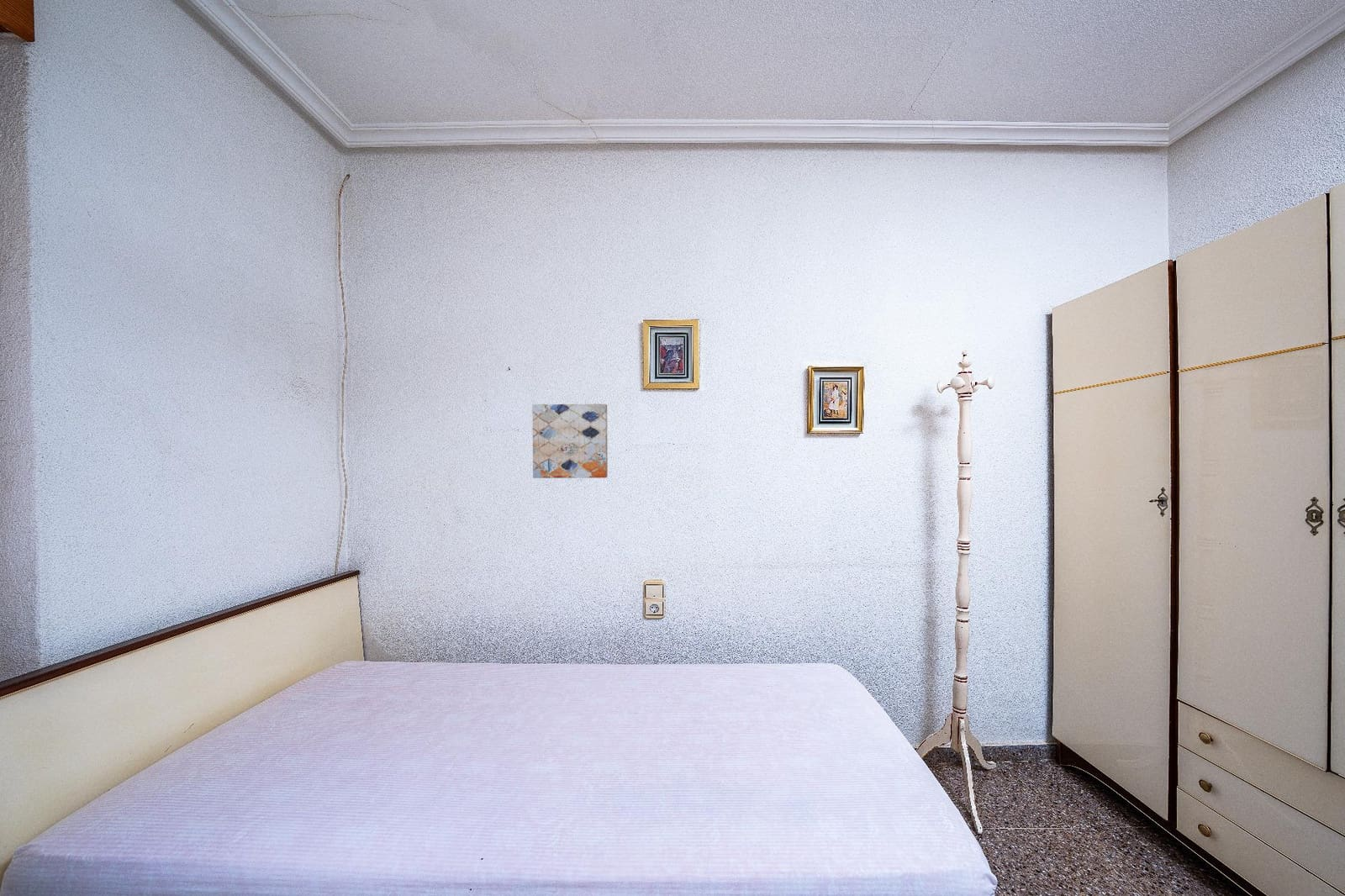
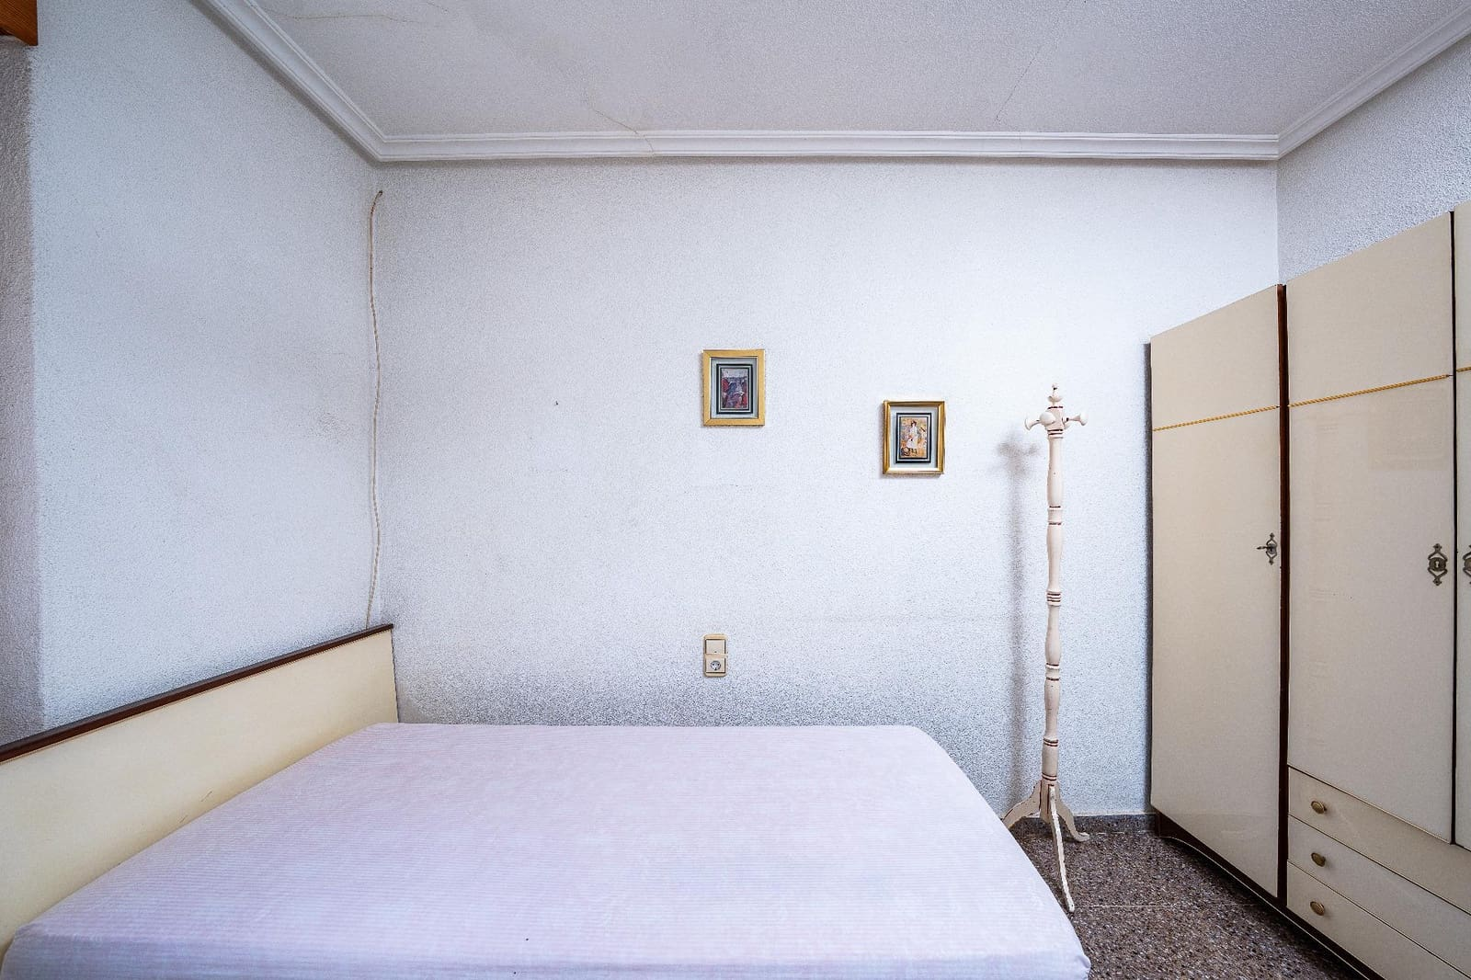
- wall art [531,403,609,479]
